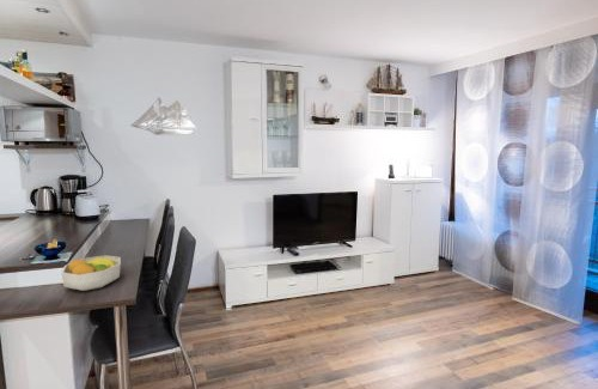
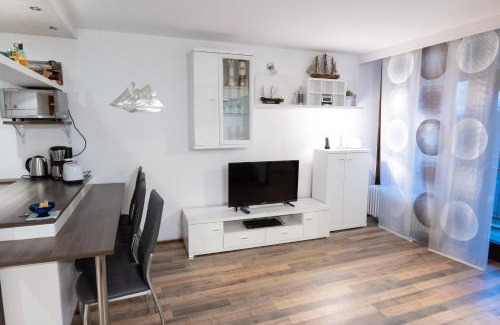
- fruit bowl [60,254,122,292]
